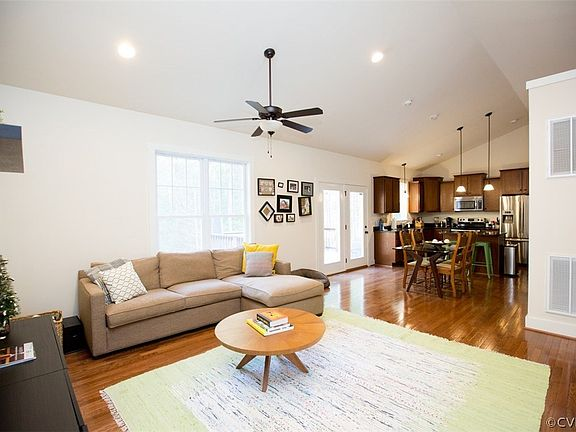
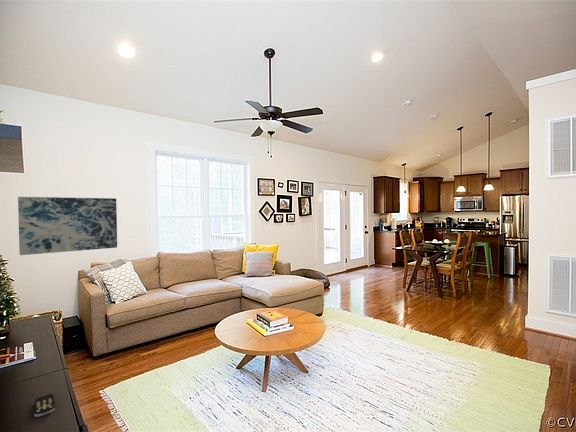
+ remote control [33,393,56,418]
+ wall art [17,196,118,256]
